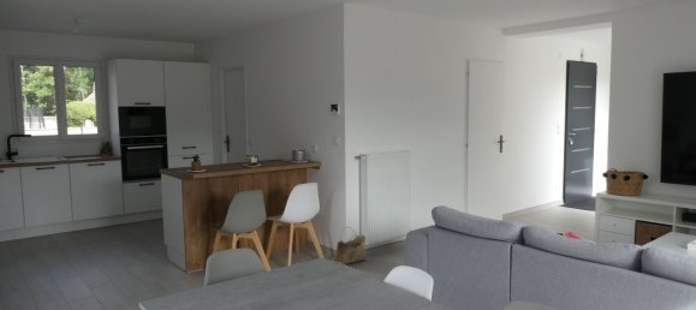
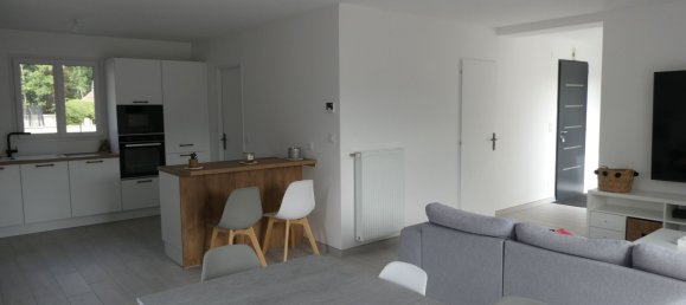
- basket [334,226,368,266]
